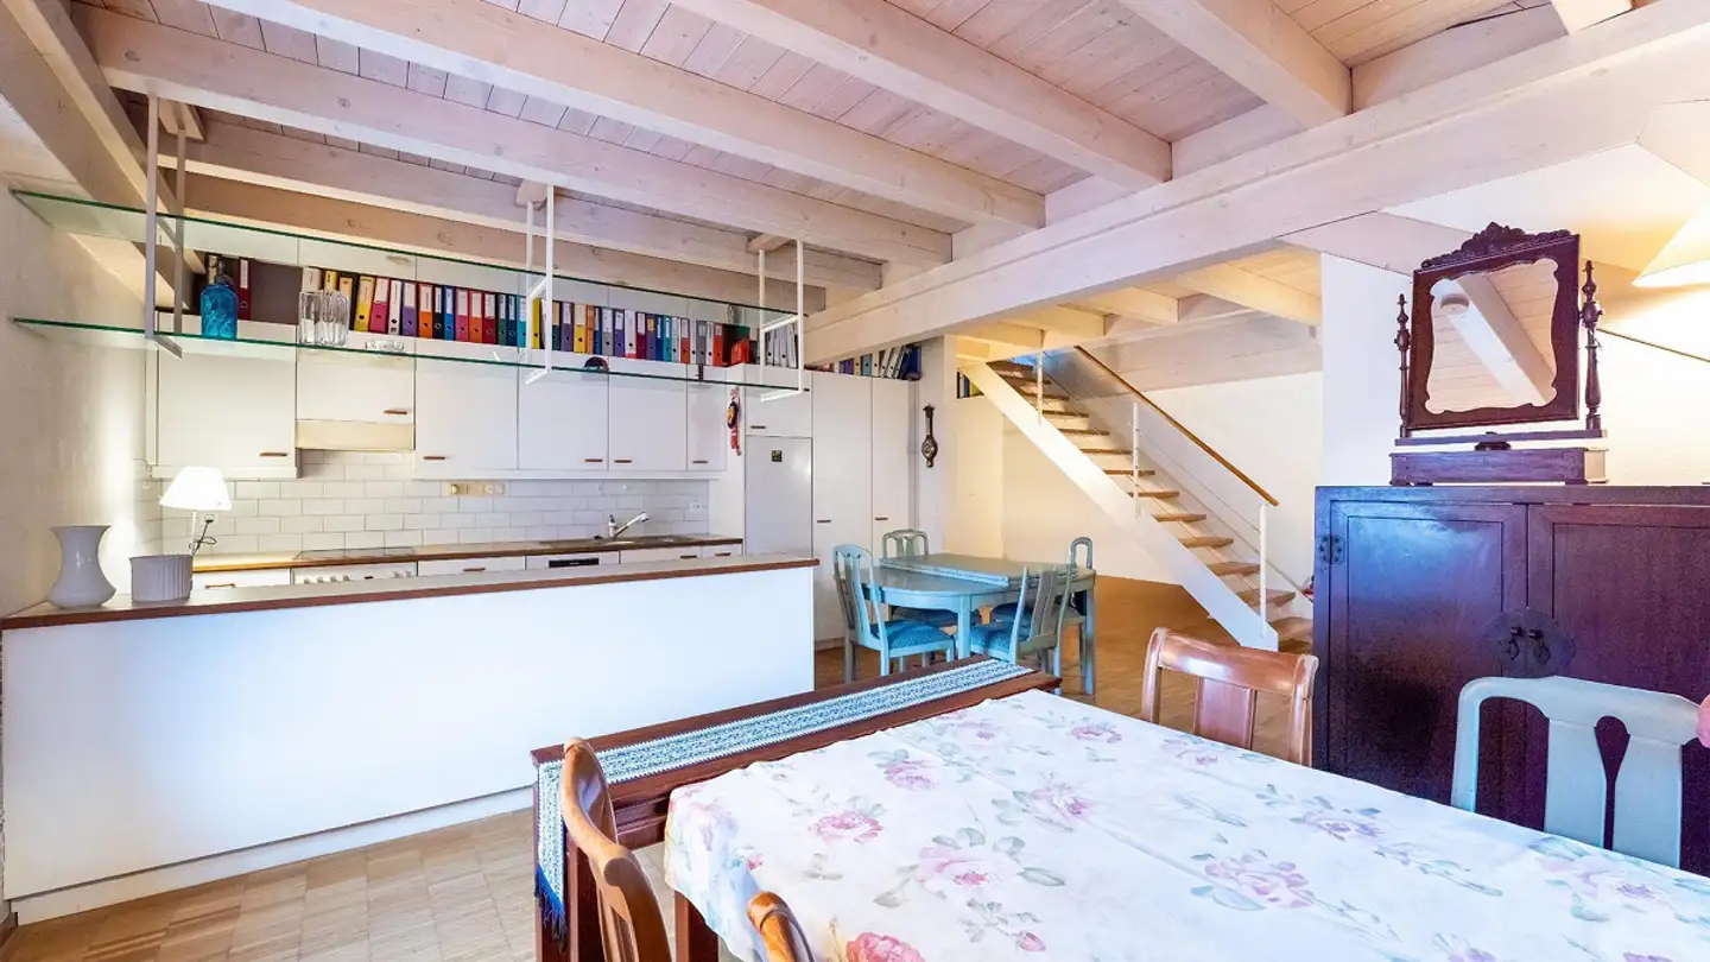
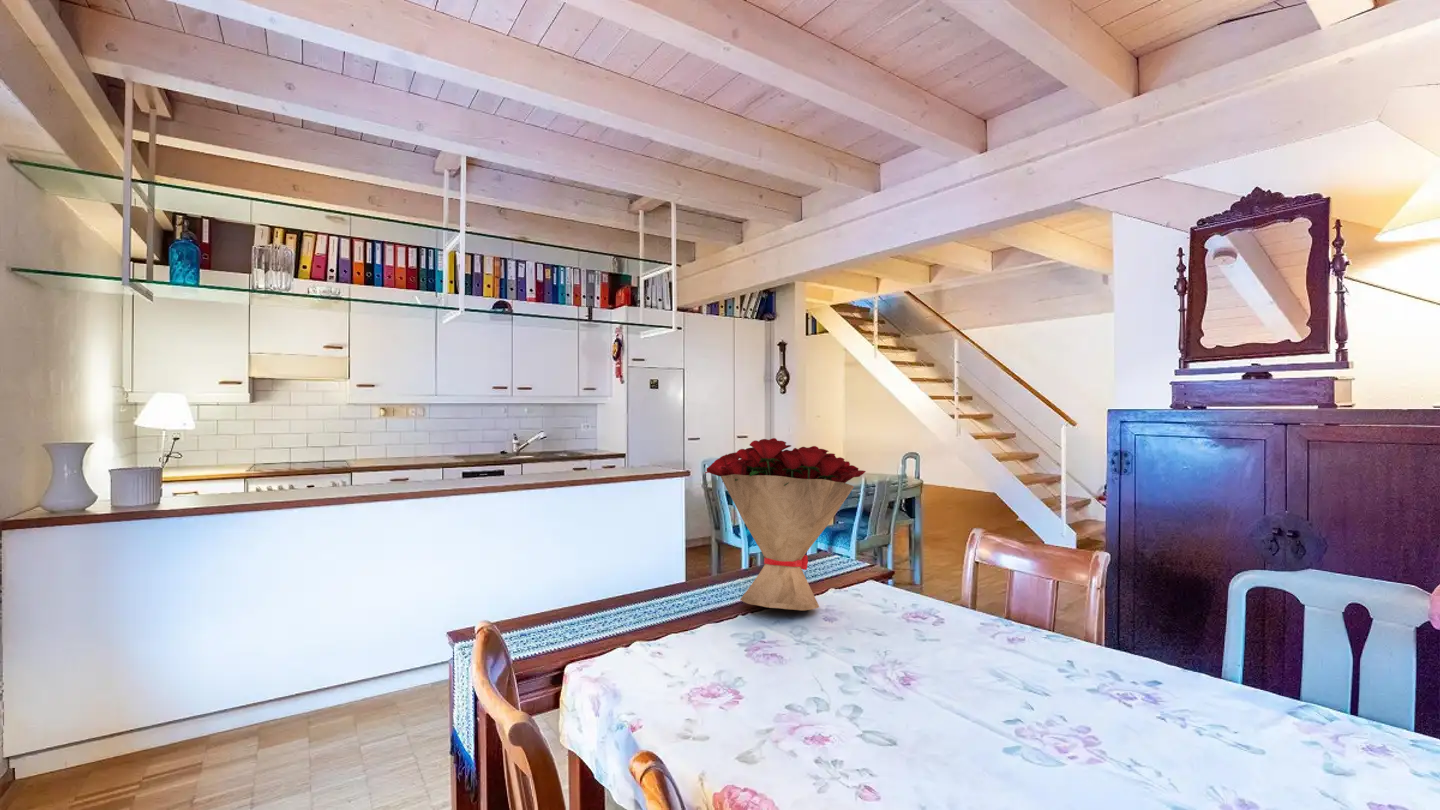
+ flower bouquet [704,437,866,611]
